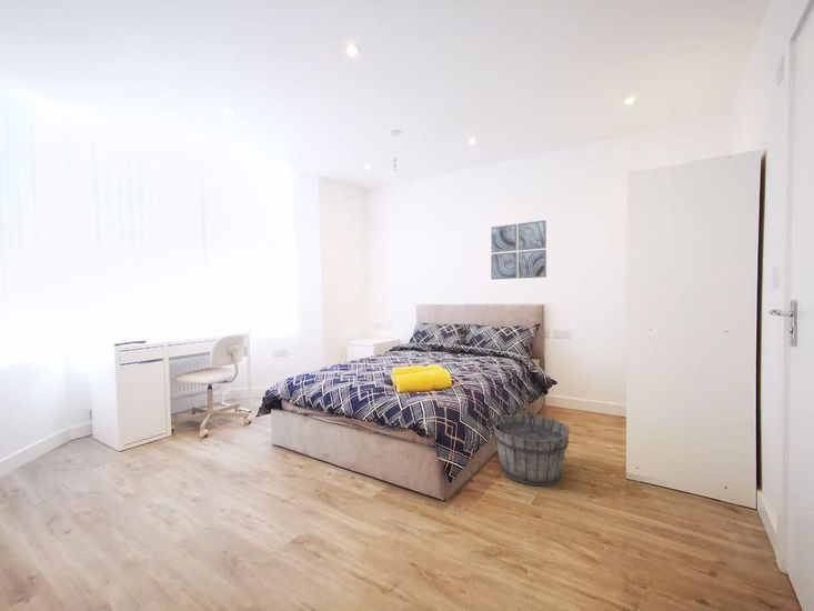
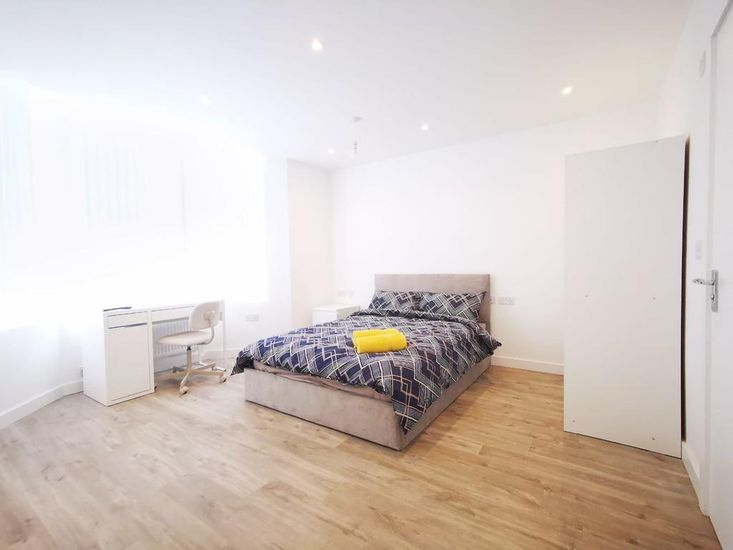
- wall art [490,219,547,281]
- wooden bucket [492,407,571,488]
